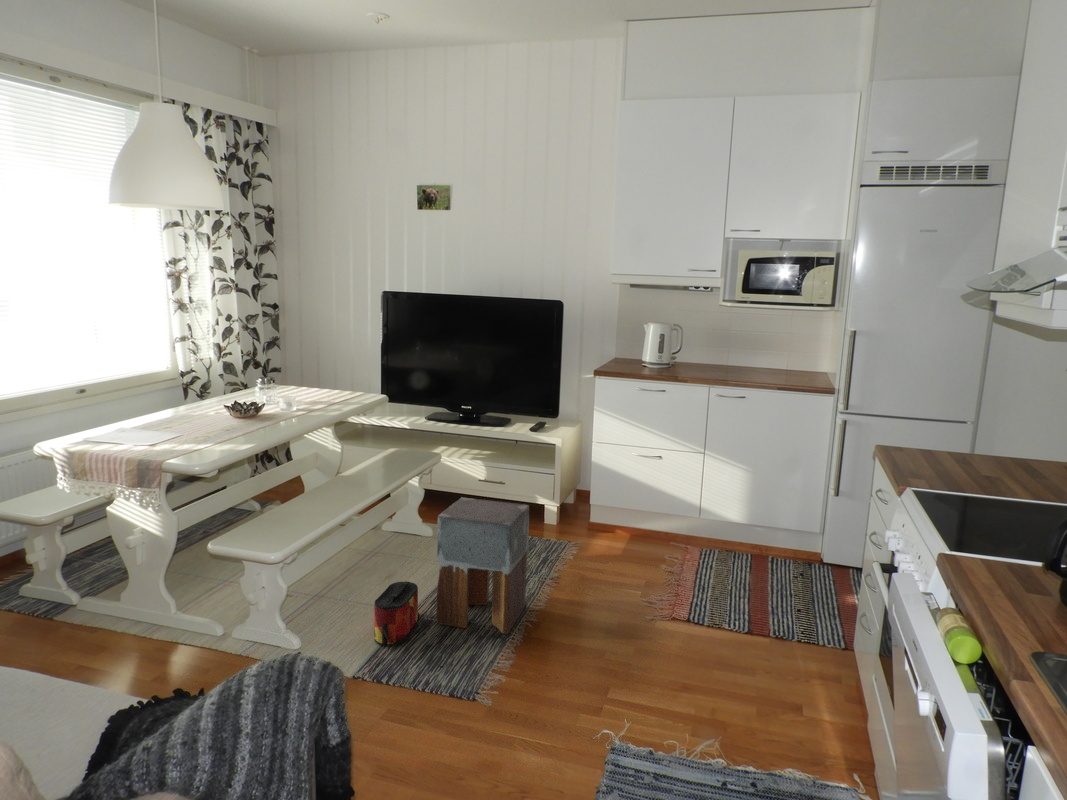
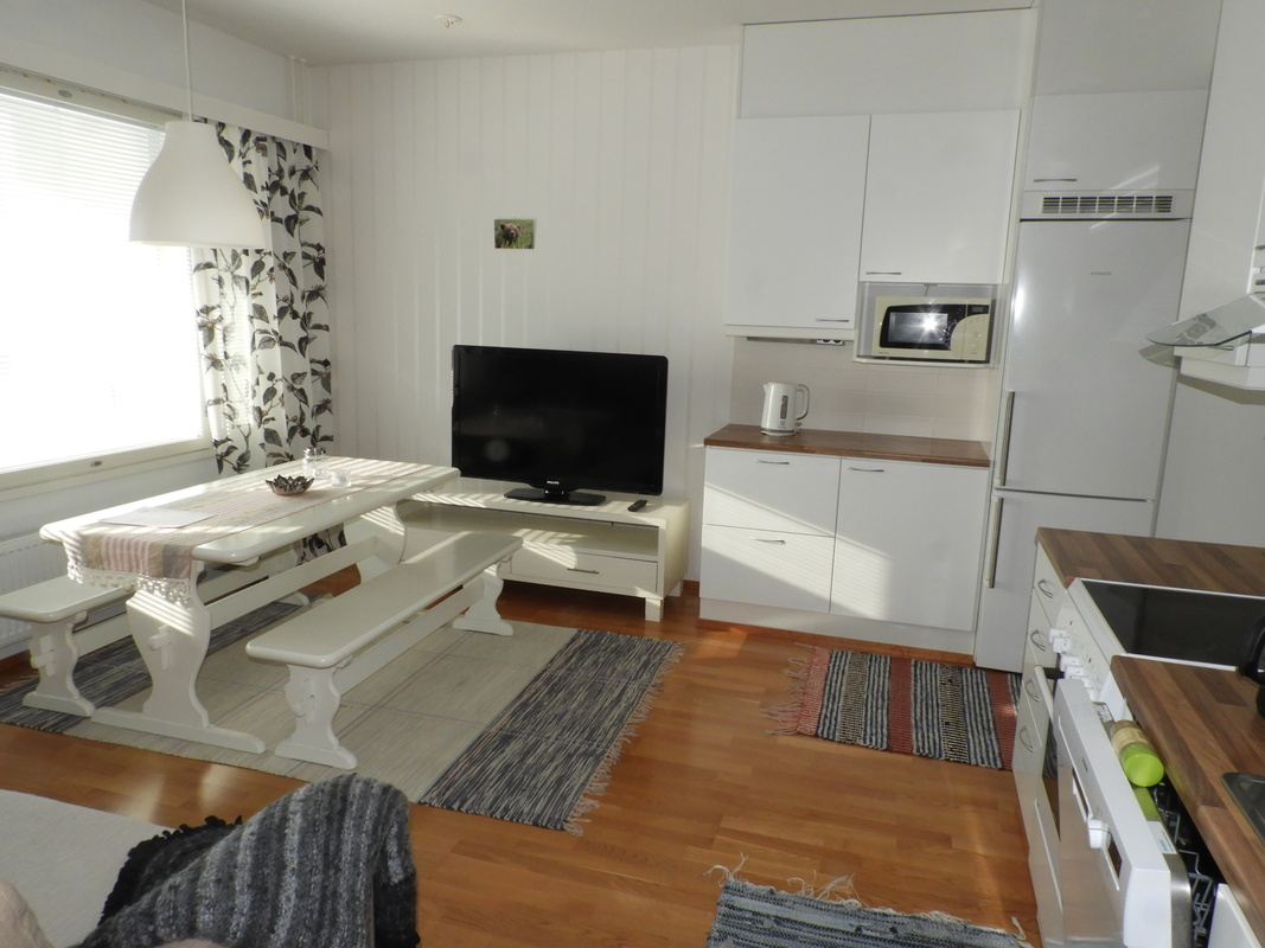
- stool [435,497,530,635]
- bag [373,580,420,647]
